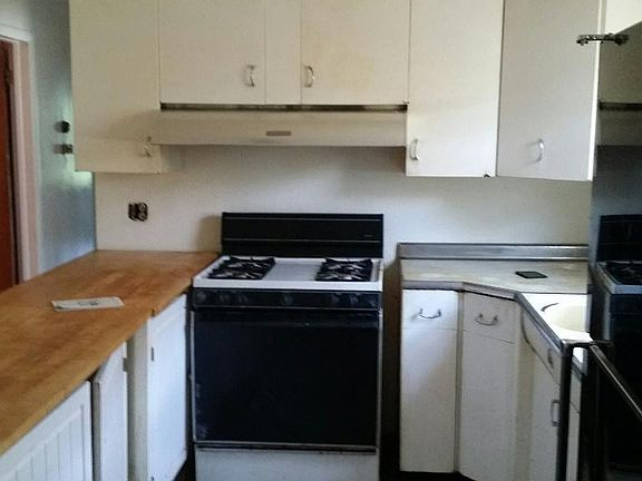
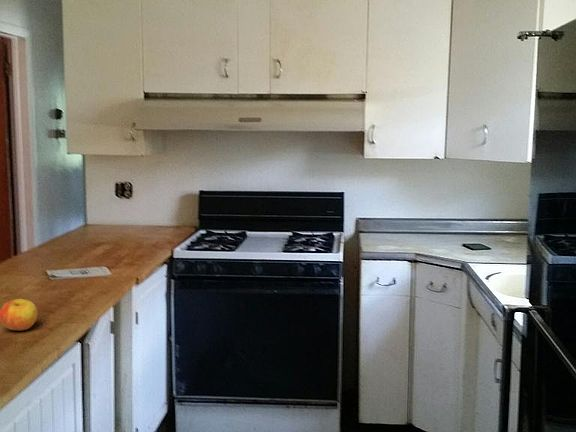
+ apple [0,298,39,331]
